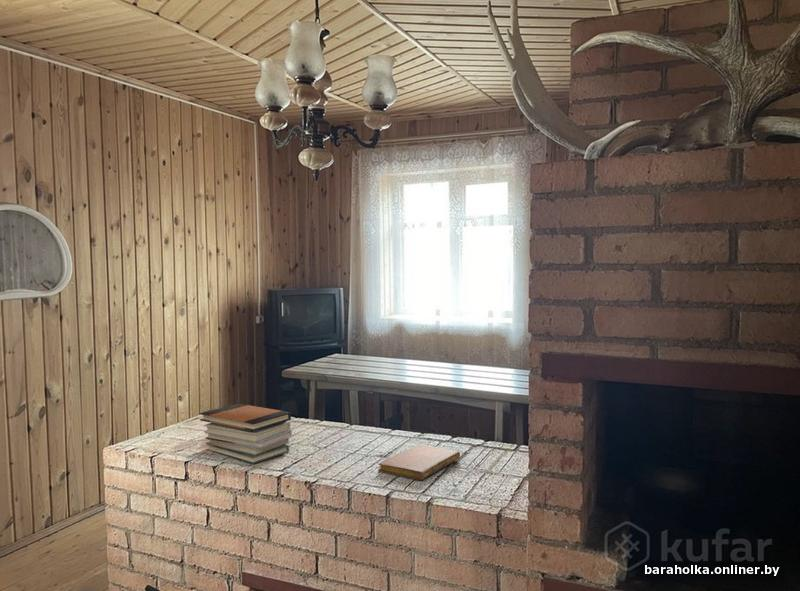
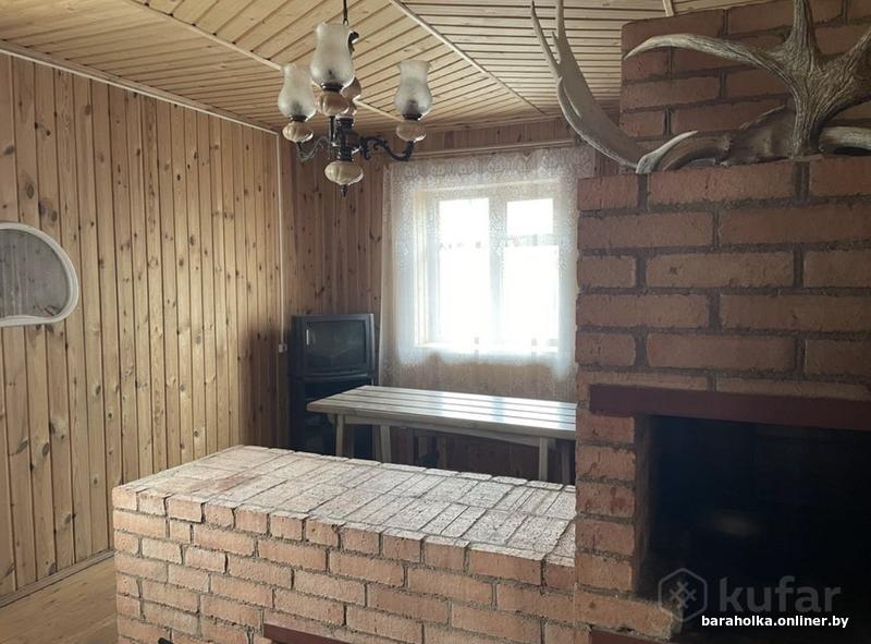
- notebook [377,443,461,481]
- book stack [199,403,293,465]
